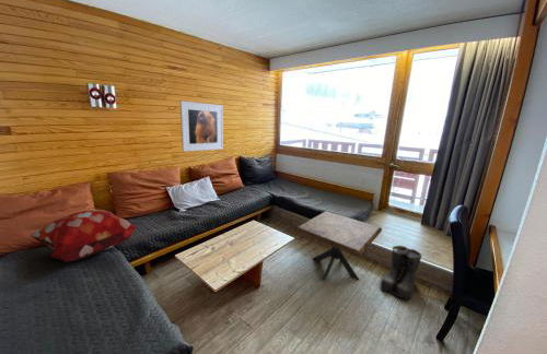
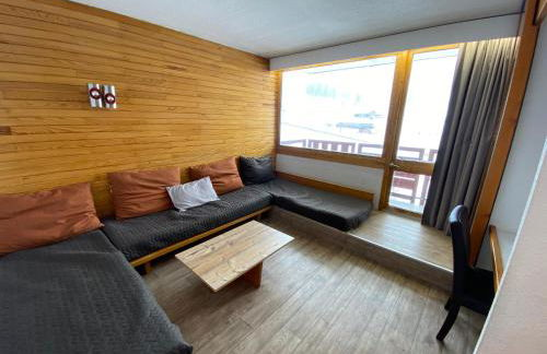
- boots [380,245,423,302]
- decorative pillow [30,209,138,263]
- side table [293,210,383,282]
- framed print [179,99,224,153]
